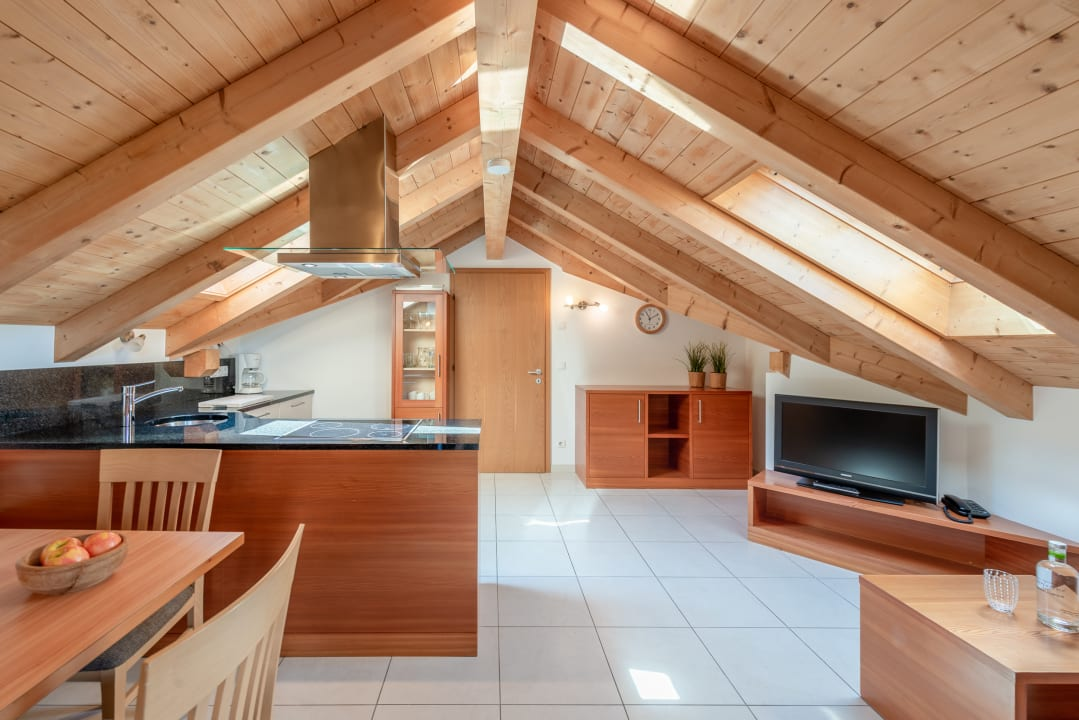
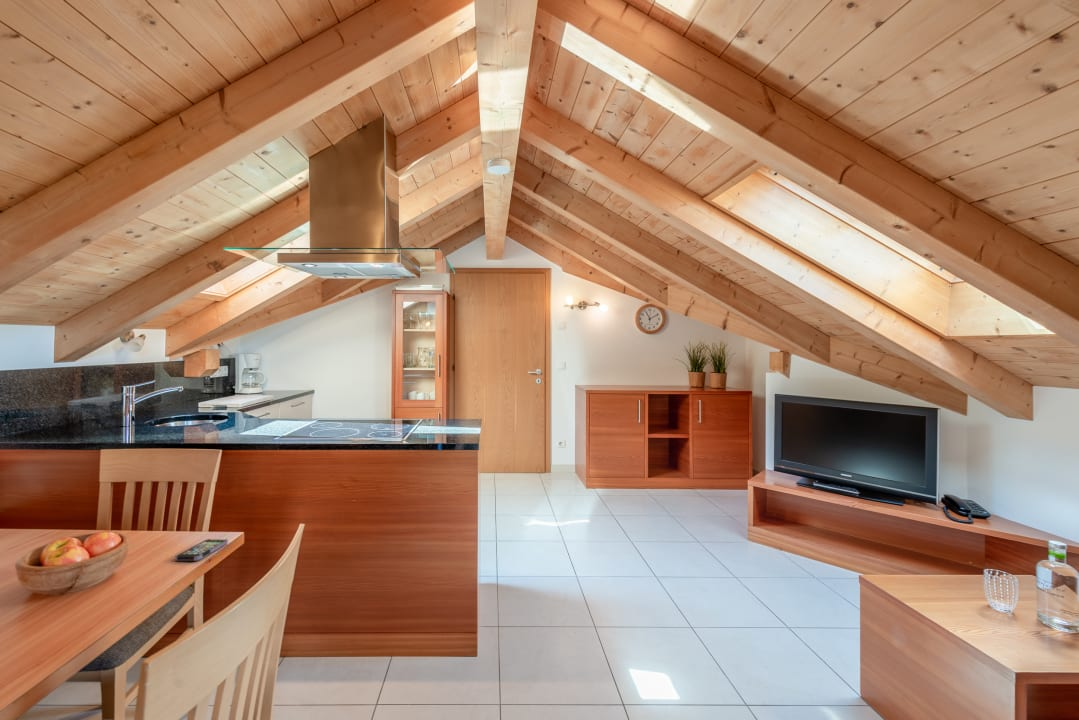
+ smartphone [174,538,229,562]
